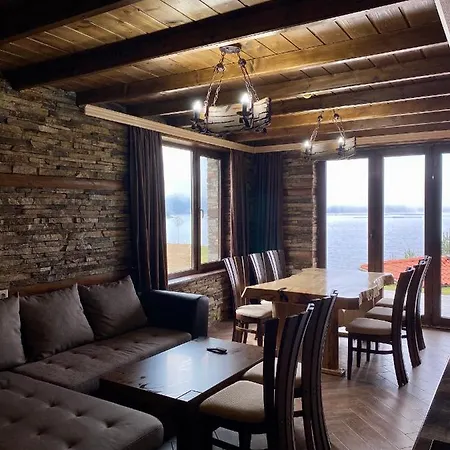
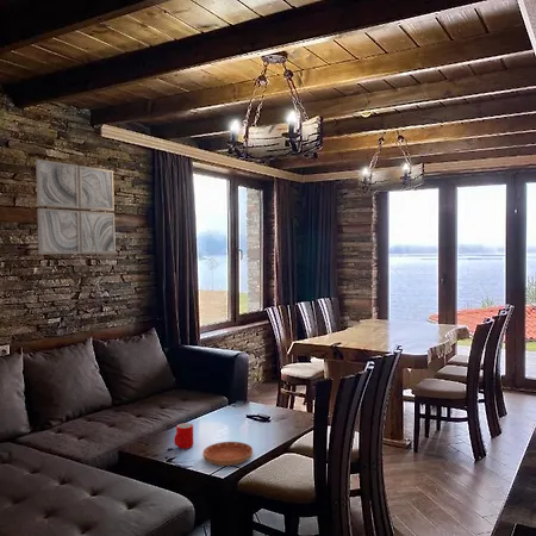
+ saucer [201,441,254,467]
+ cup [173,422,194,450]
+ wall art [35,158,117,255]
